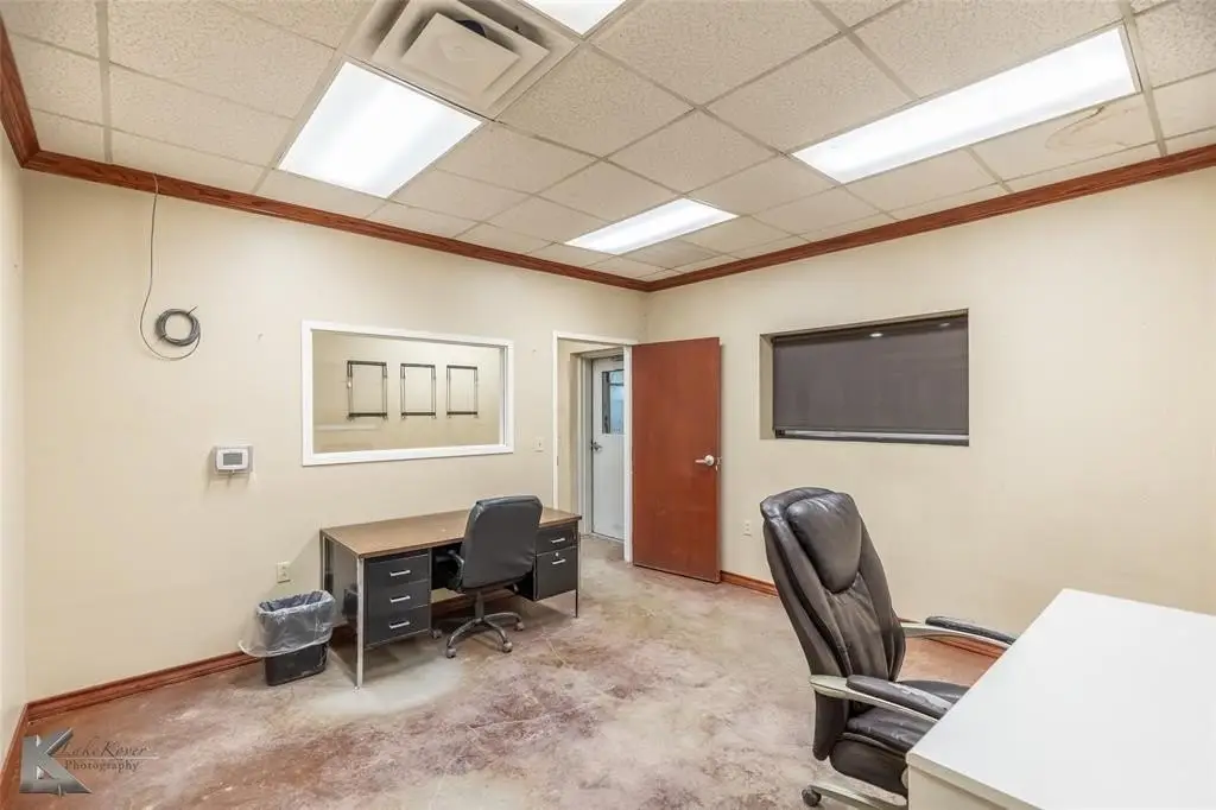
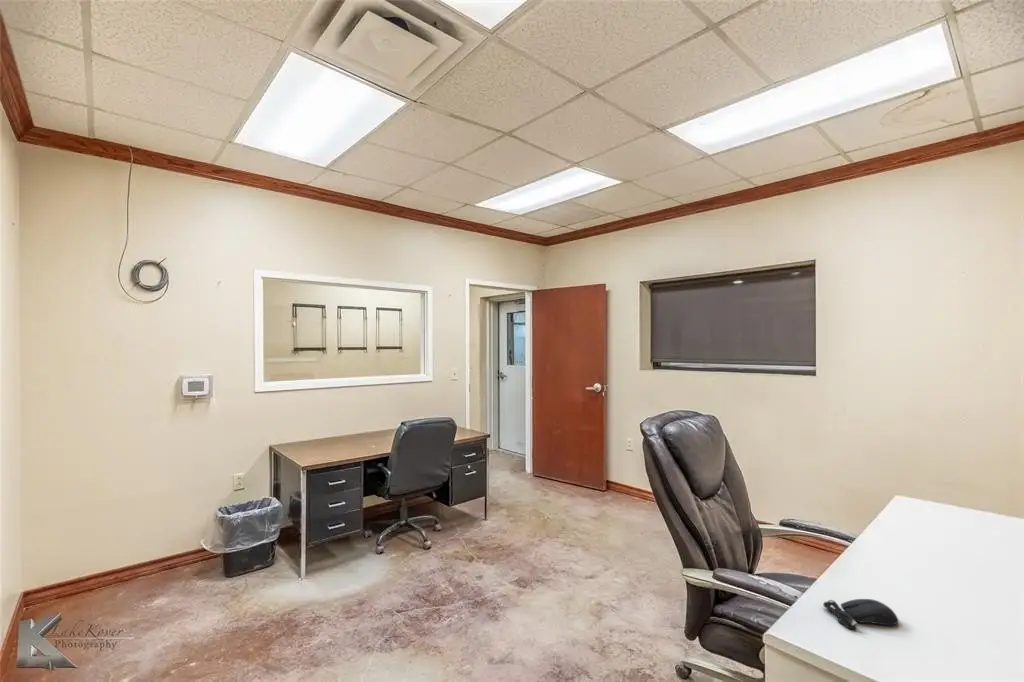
+ computer mouse [822,598,900,630]
